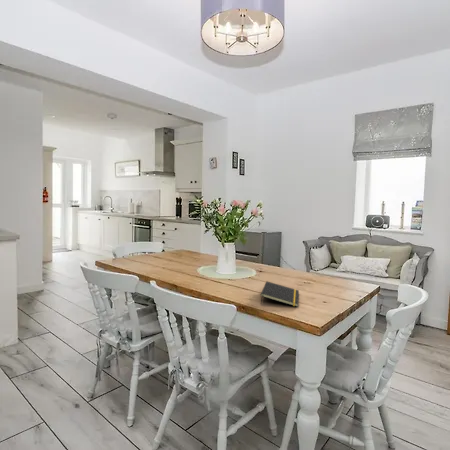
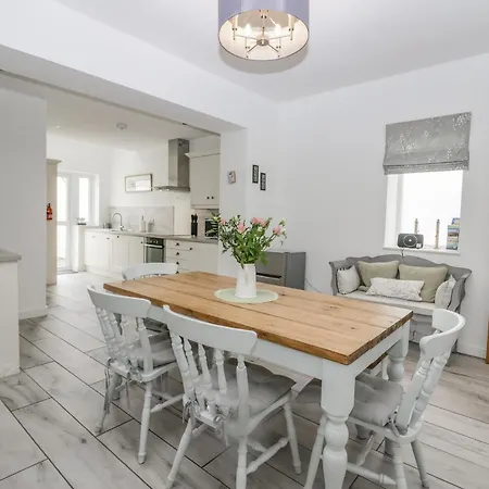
- notepad [259,280,300,308]
